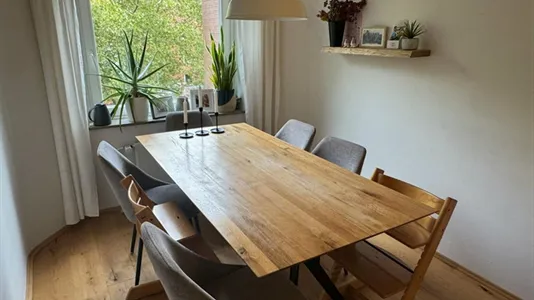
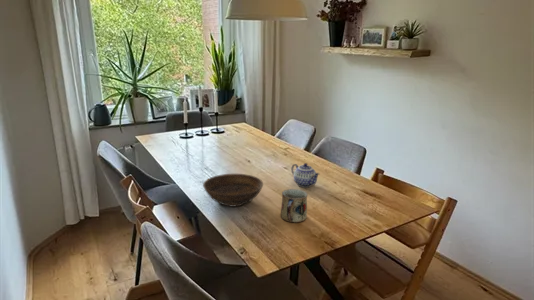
+ mug [280,188,308,224]
+ bowl [202,173,264,208]
+ teapot [290,162,320,188]
